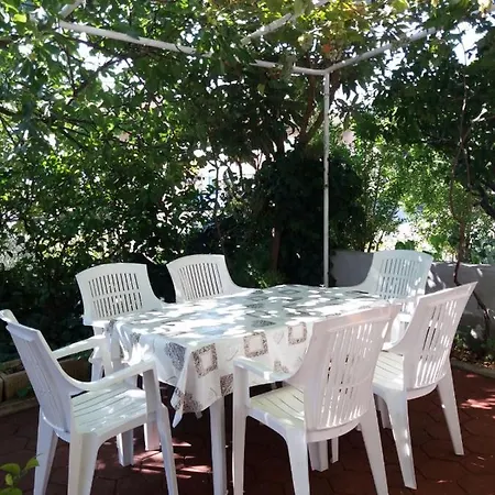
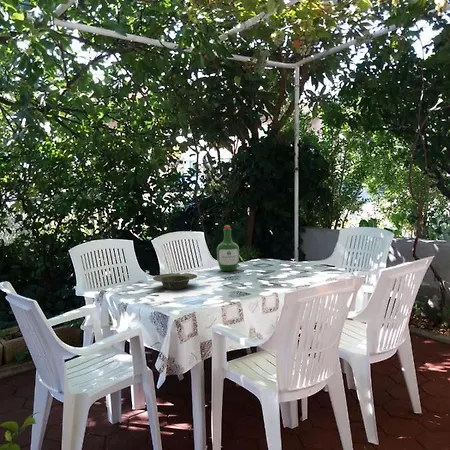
+ wine bottle [216,224,240,272]
+ bowl [152,272,198,290]
